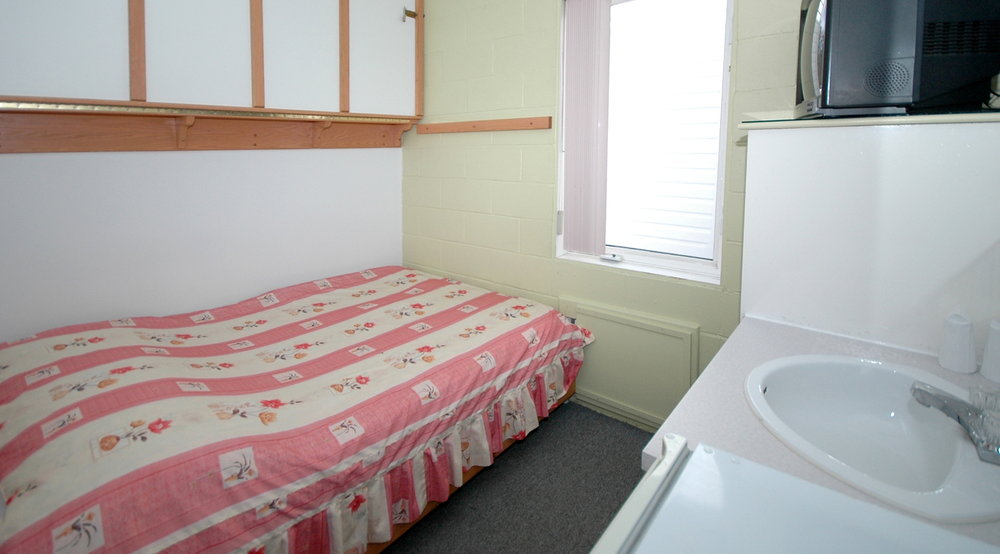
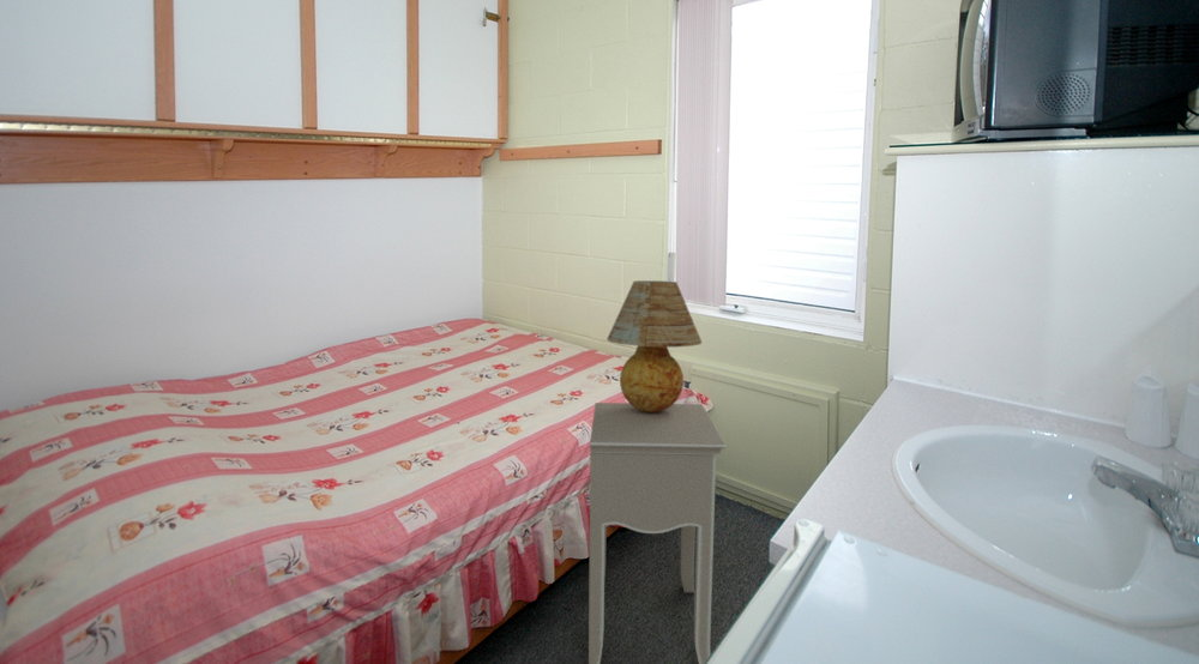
+ nightstand [588,402,728,664]
+ table lamp [605,279,703,412]
